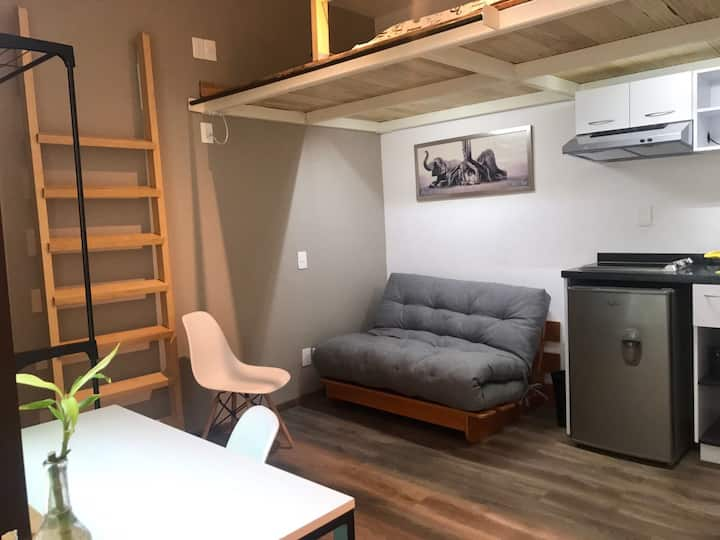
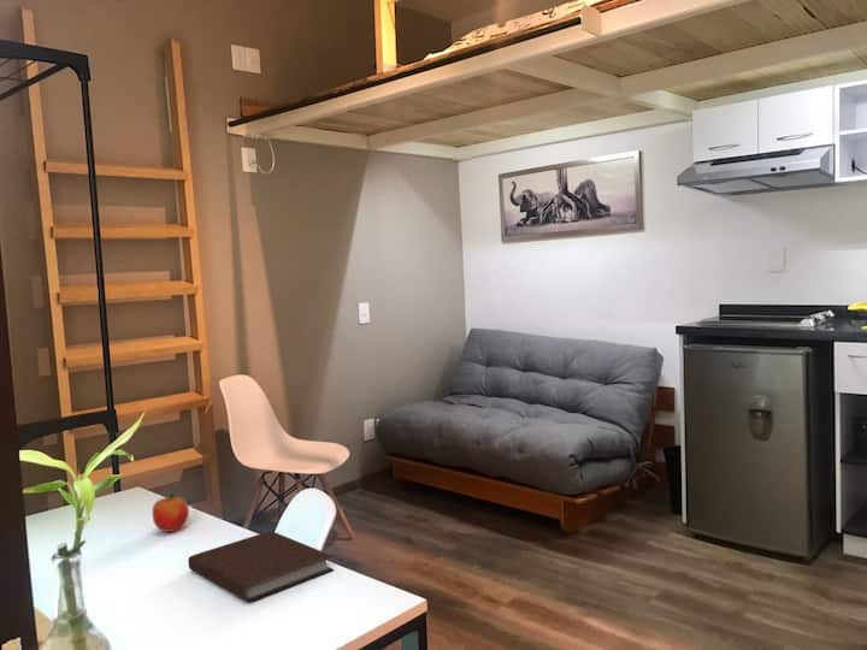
+ fruit [152,491,190,533]
+ notebook [187,530,335,603]
